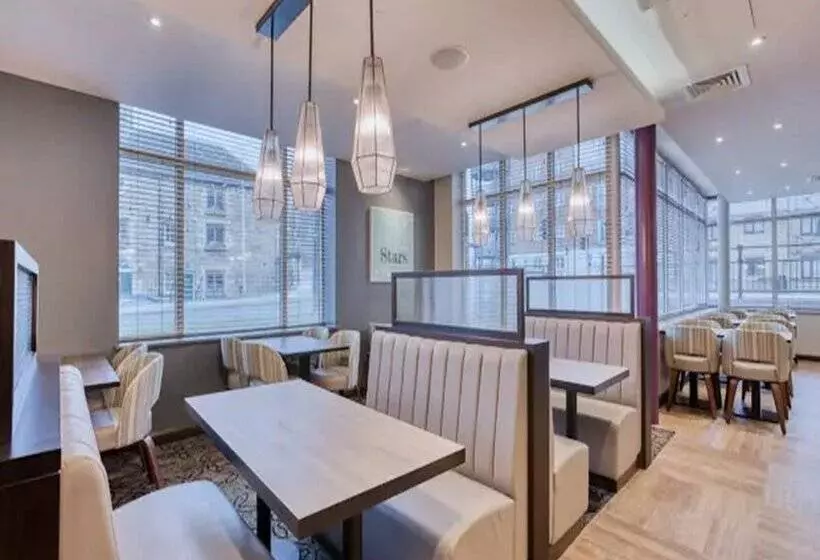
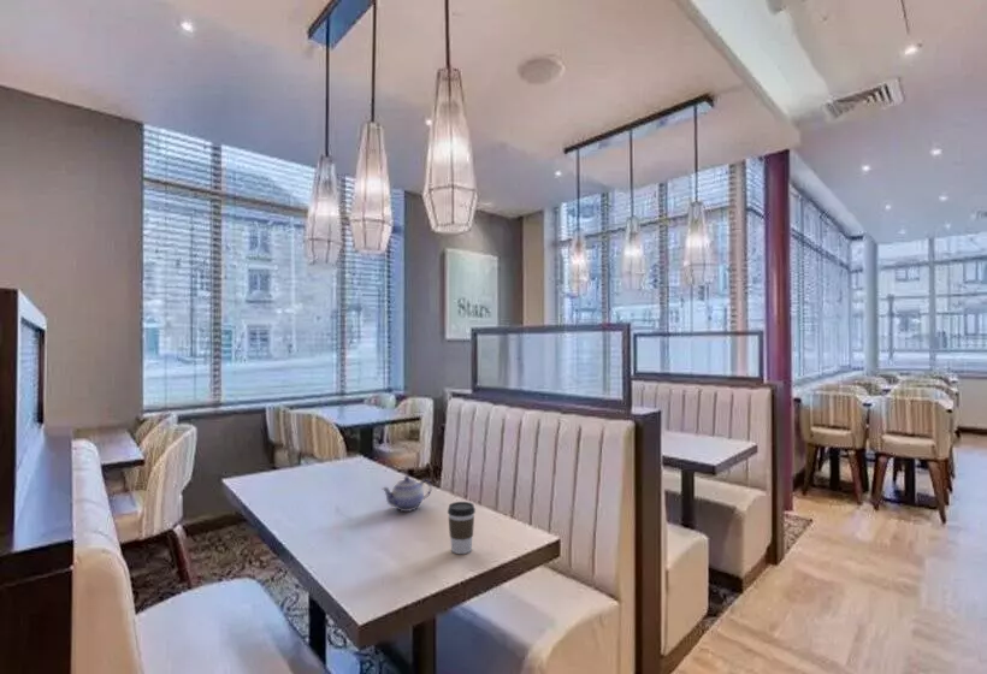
+ teapot [382,474,433,513]
+ coffee cup [447,501,477,555]
